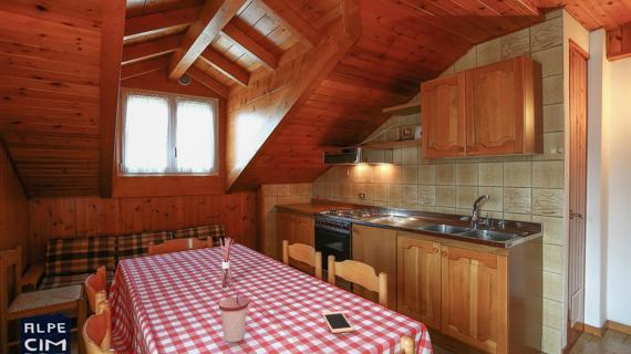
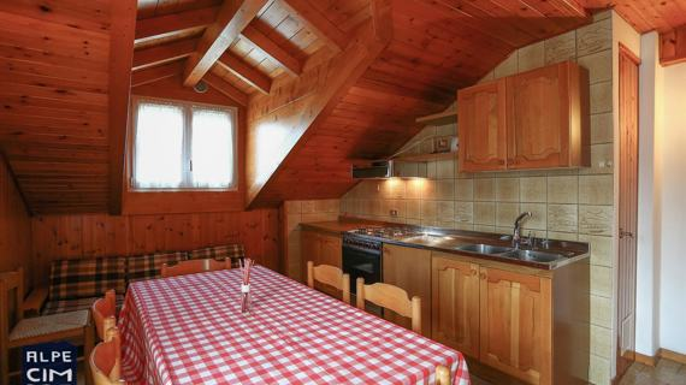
- cup [218,292,250,343]
- cell phone [321,310,355,334]
